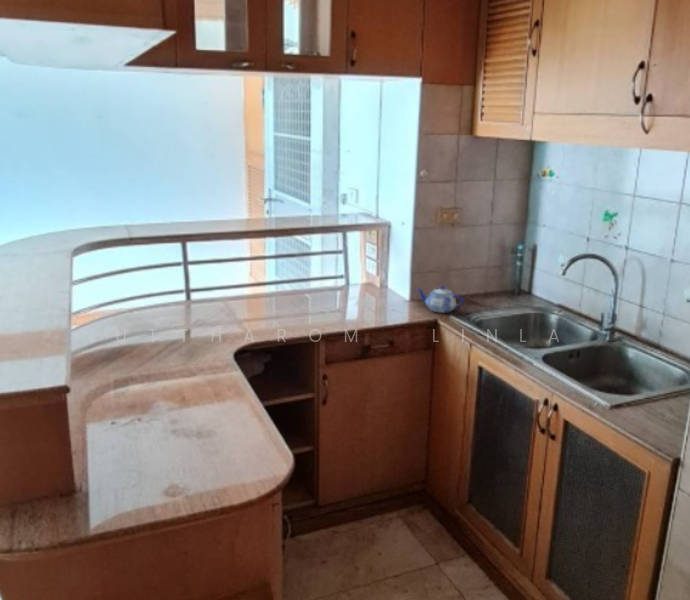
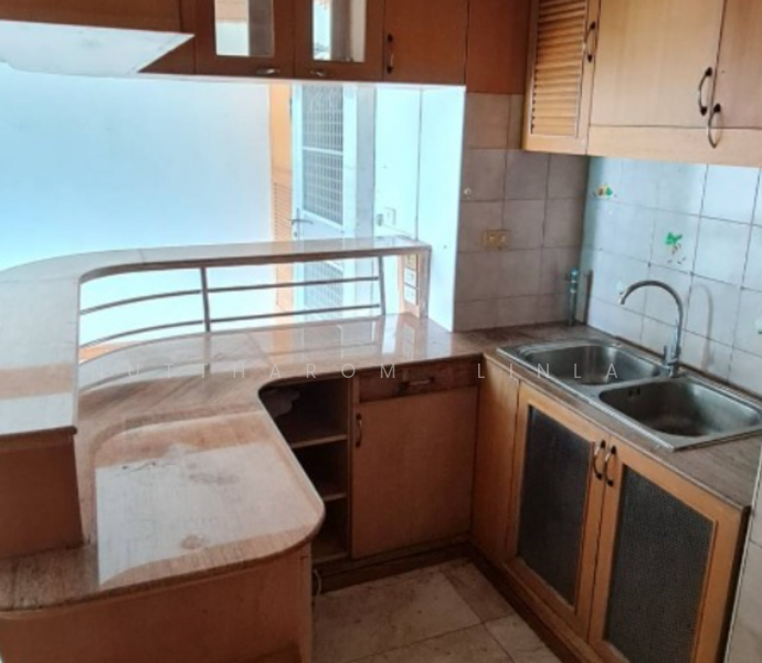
- teapot [415,285,465,314]
